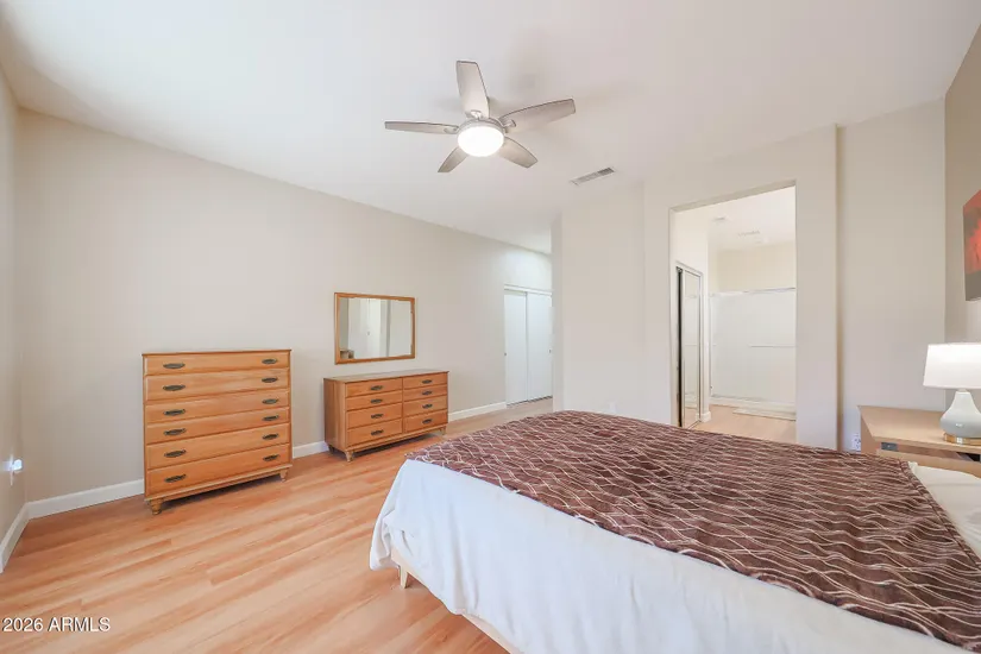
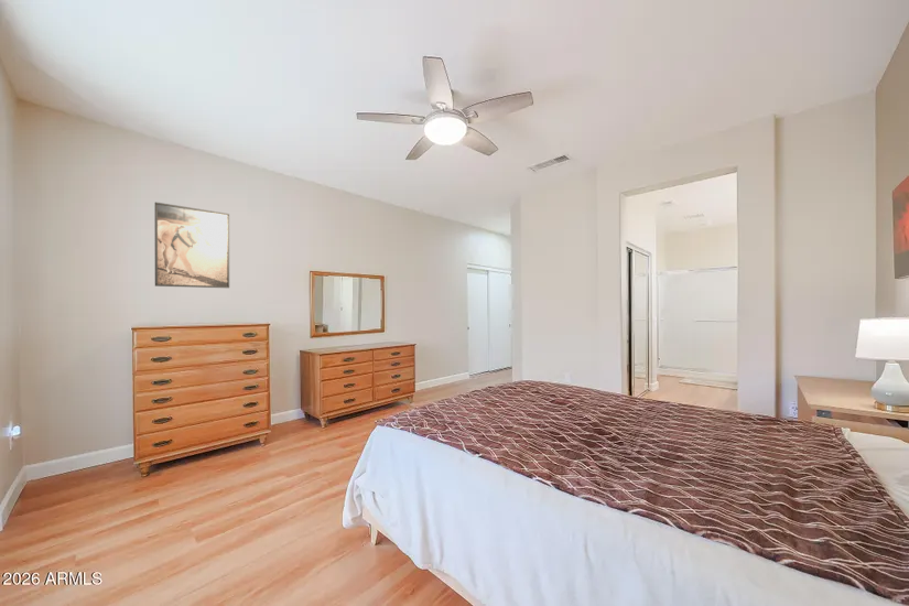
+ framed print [154,202,230,289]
